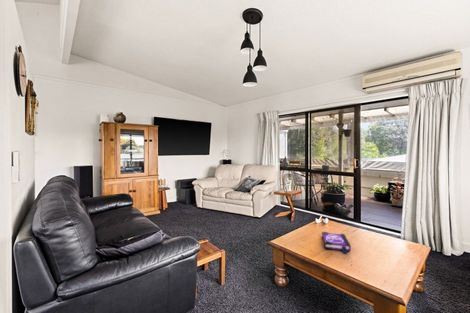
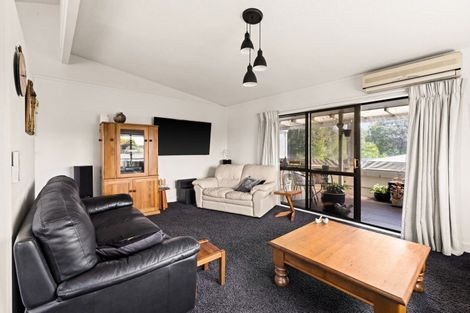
- board game [321,231,352,255]
